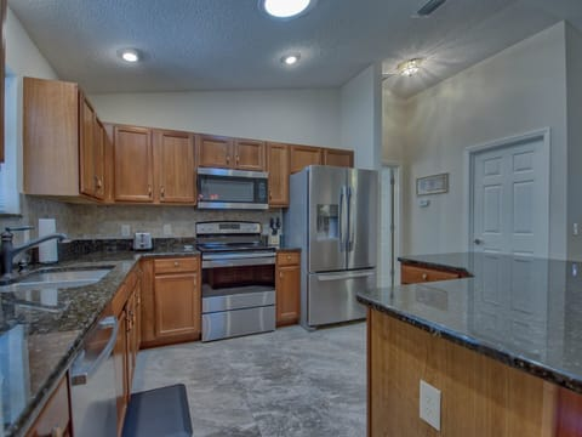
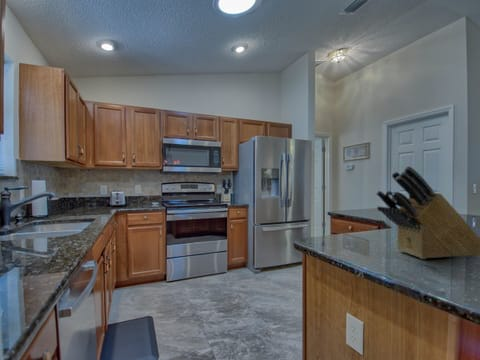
+ knife block [375,165,480,260]
